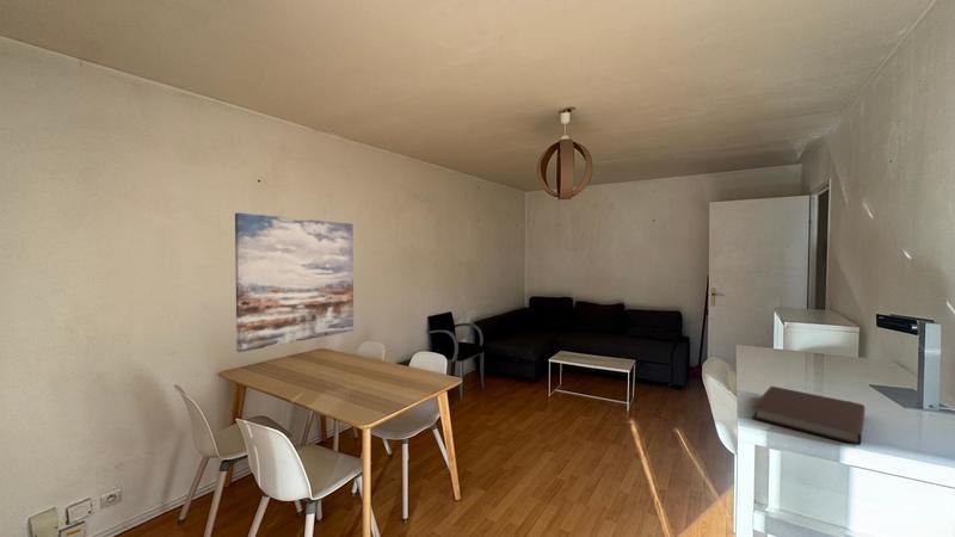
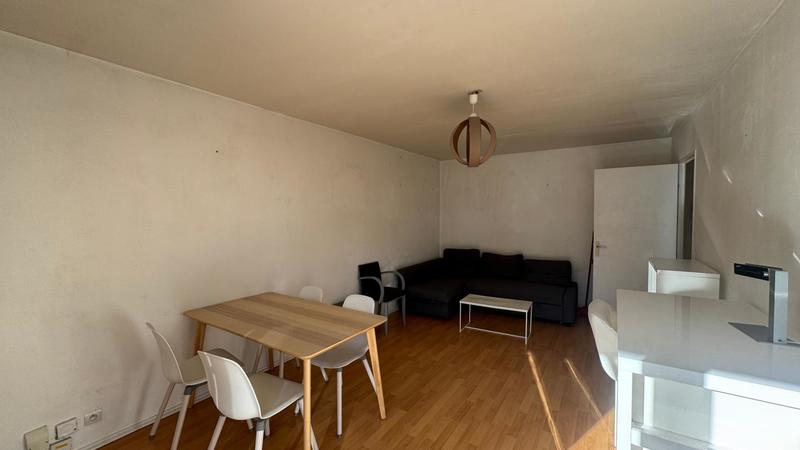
- wall art [234,211,355,353]
- notebook [751,385,865,446]
